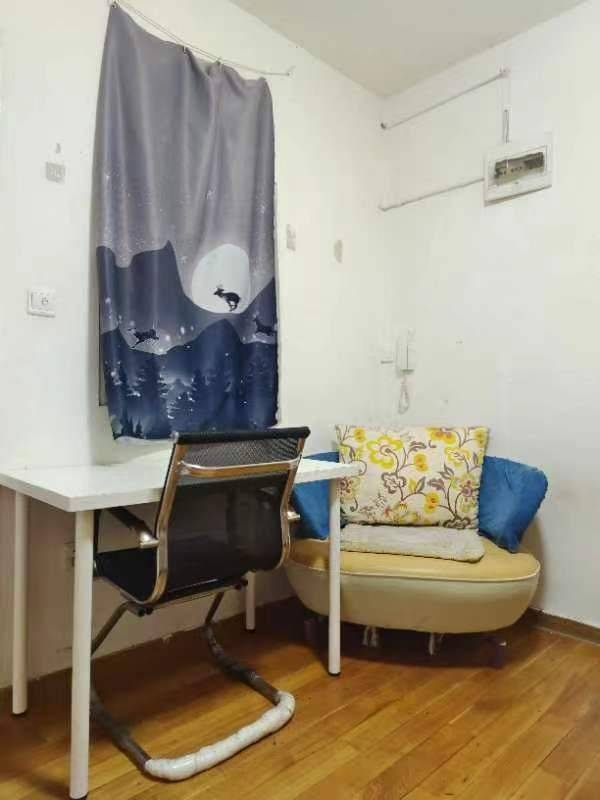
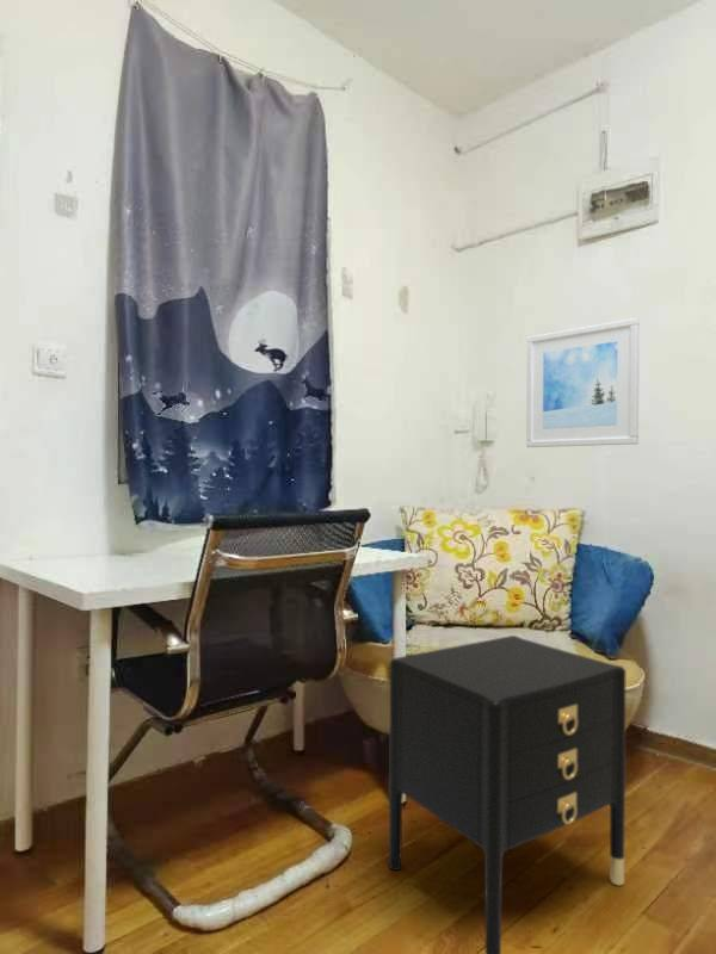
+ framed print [525,317,641,448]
+ nightstand [388,634,628,954]
